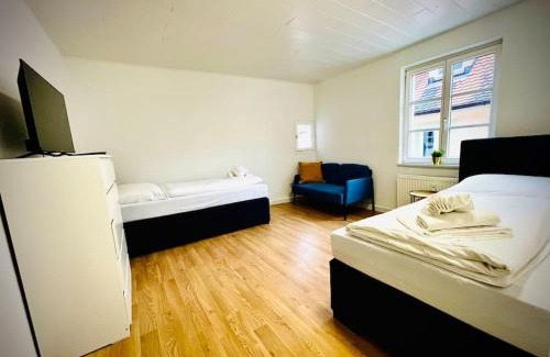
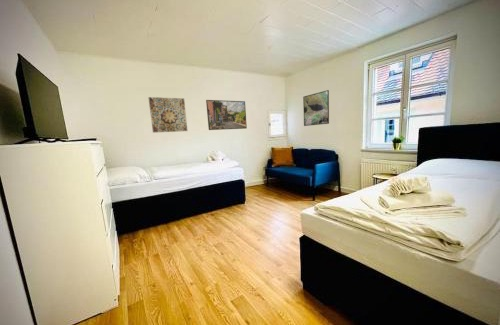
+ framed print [302,89,330,127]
+ wall art [148,96,188,134]
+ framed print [205,99,248,131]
